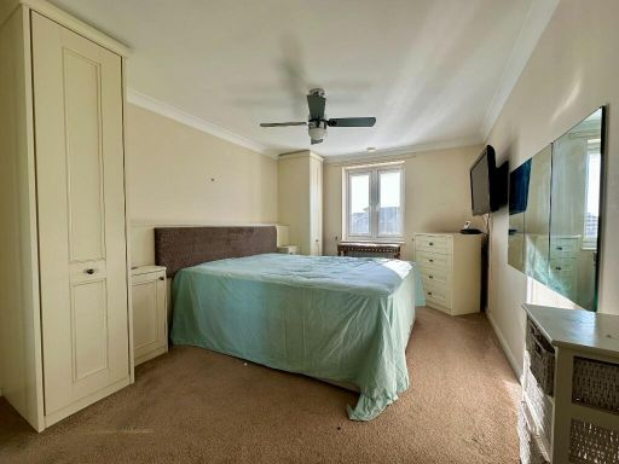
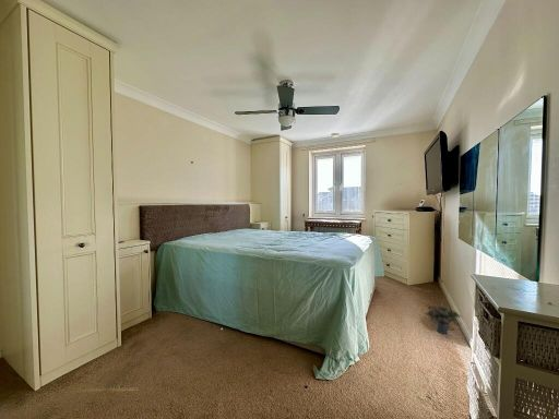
+ potted plant [424,303,462,335]
